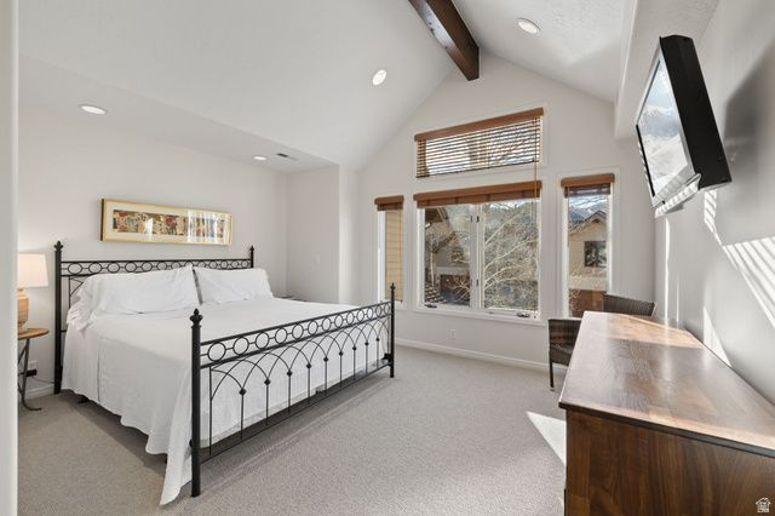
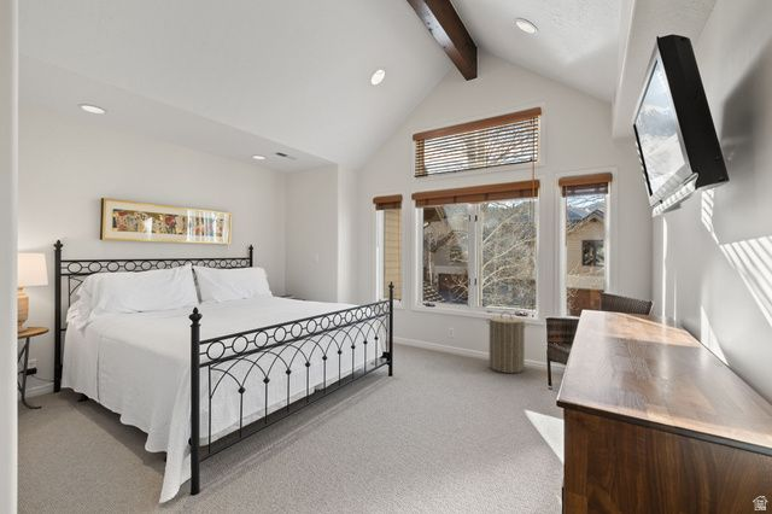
+ laundry hamper [485,310,530,374]
